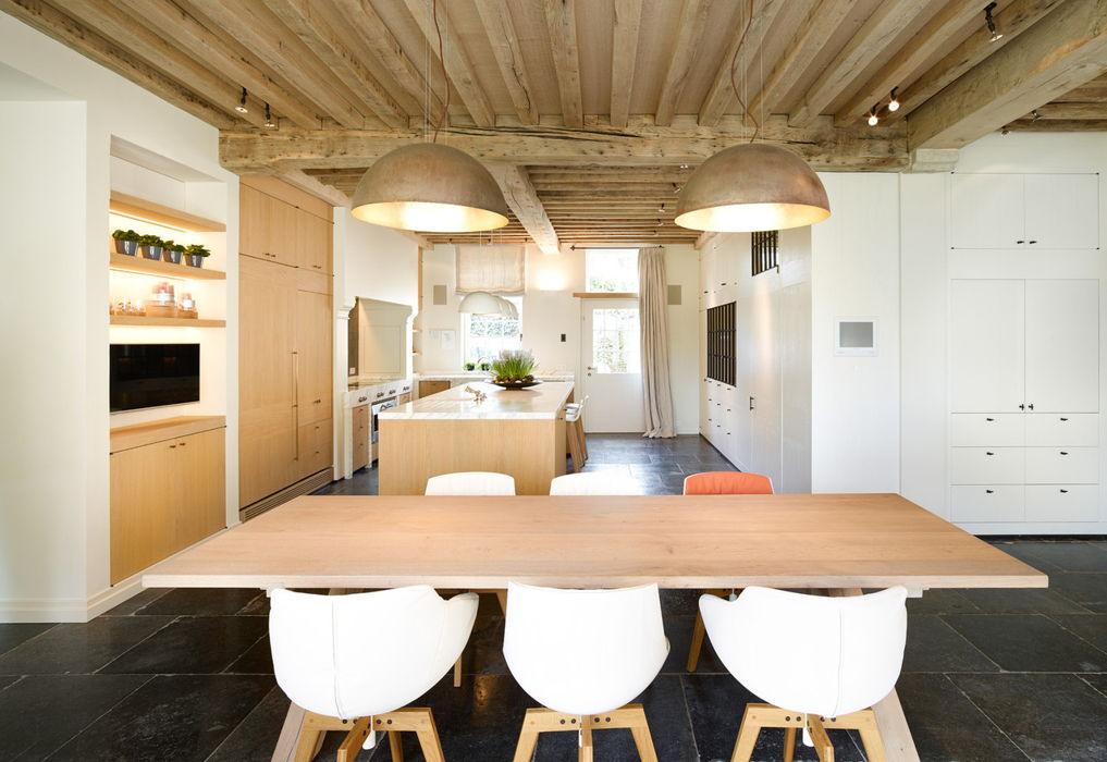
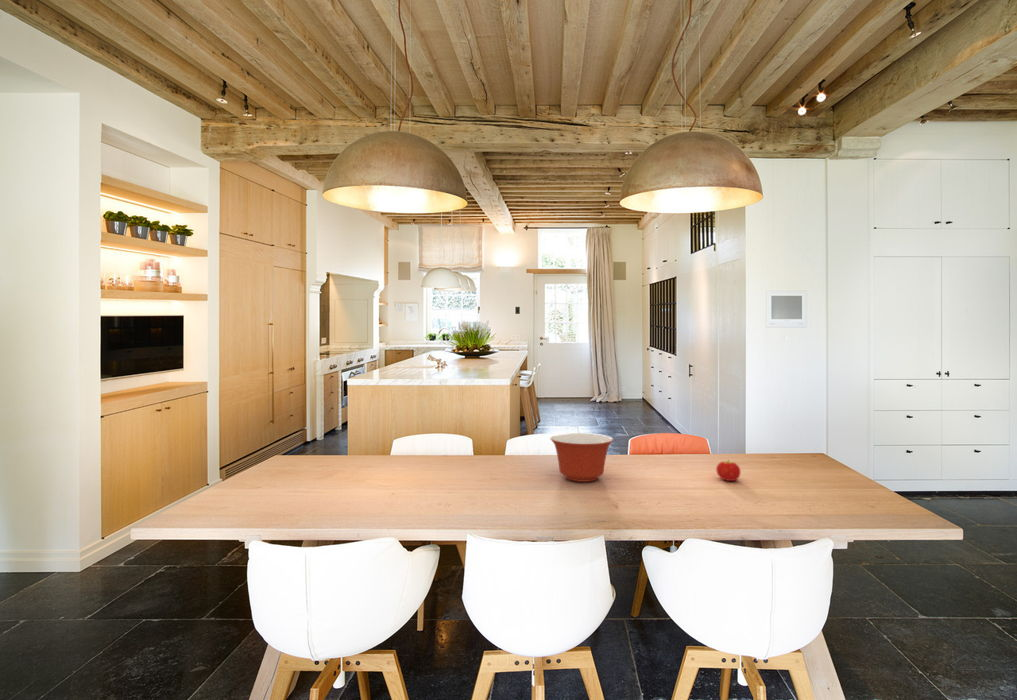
+ fruit [715,459,741,482]
+ mixing bowl [549,432,614,483]
